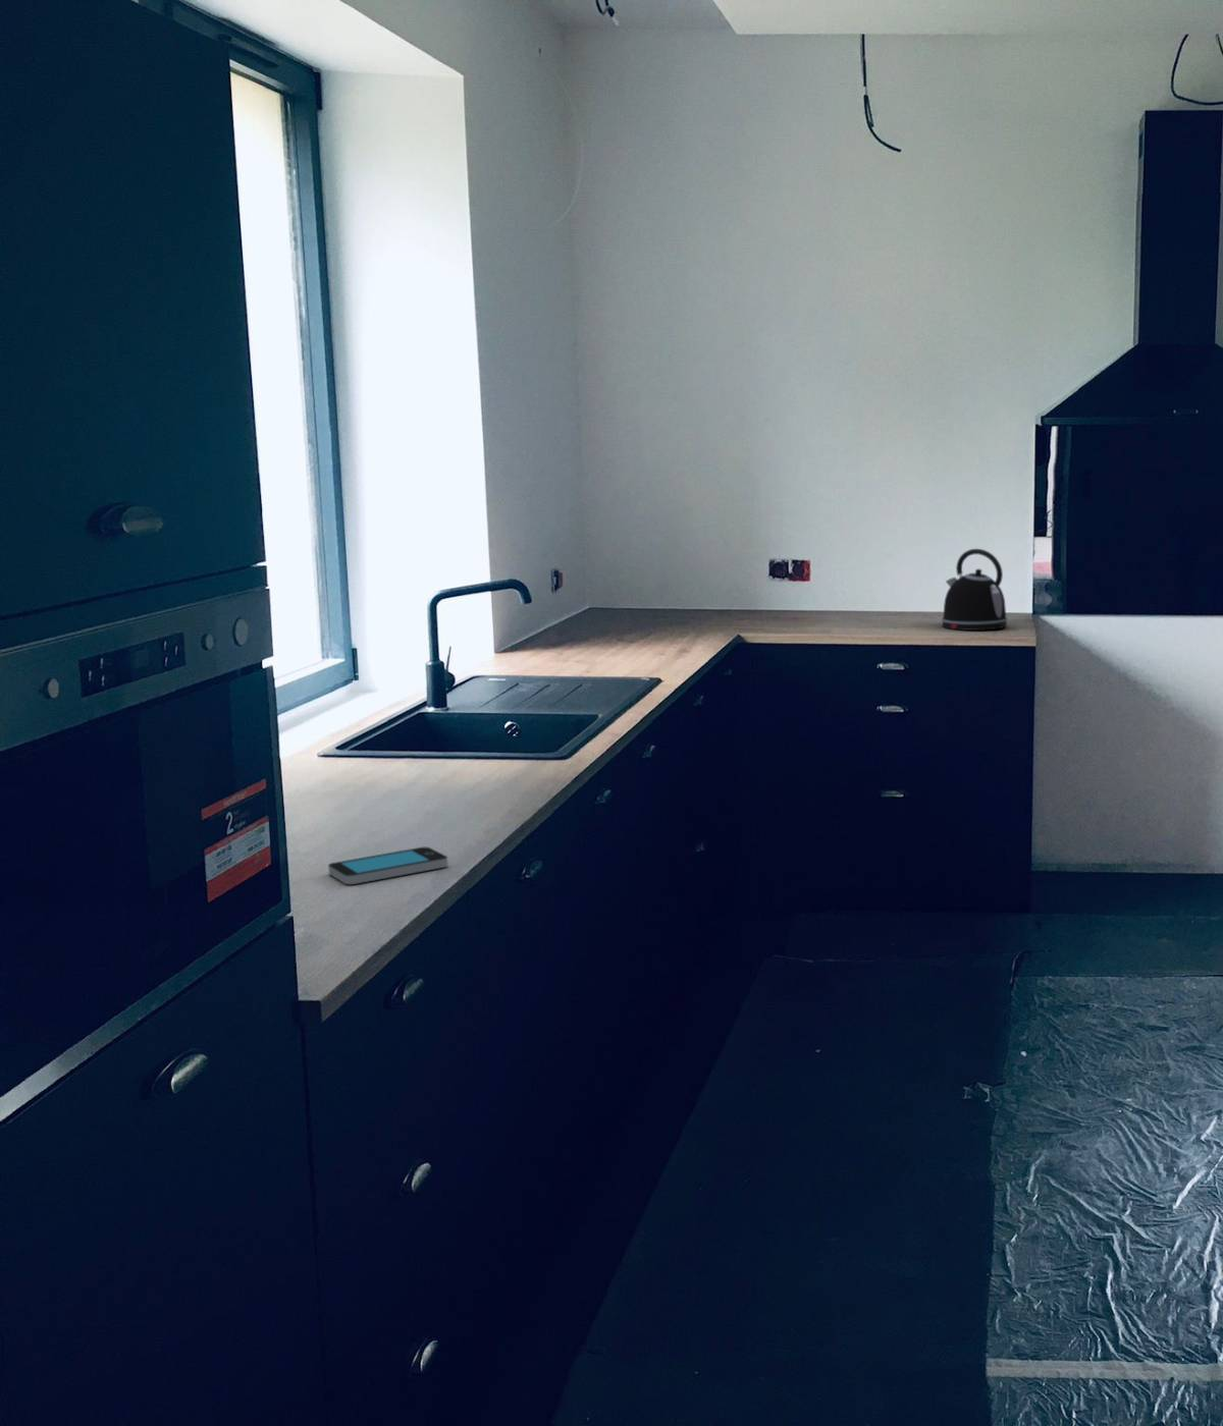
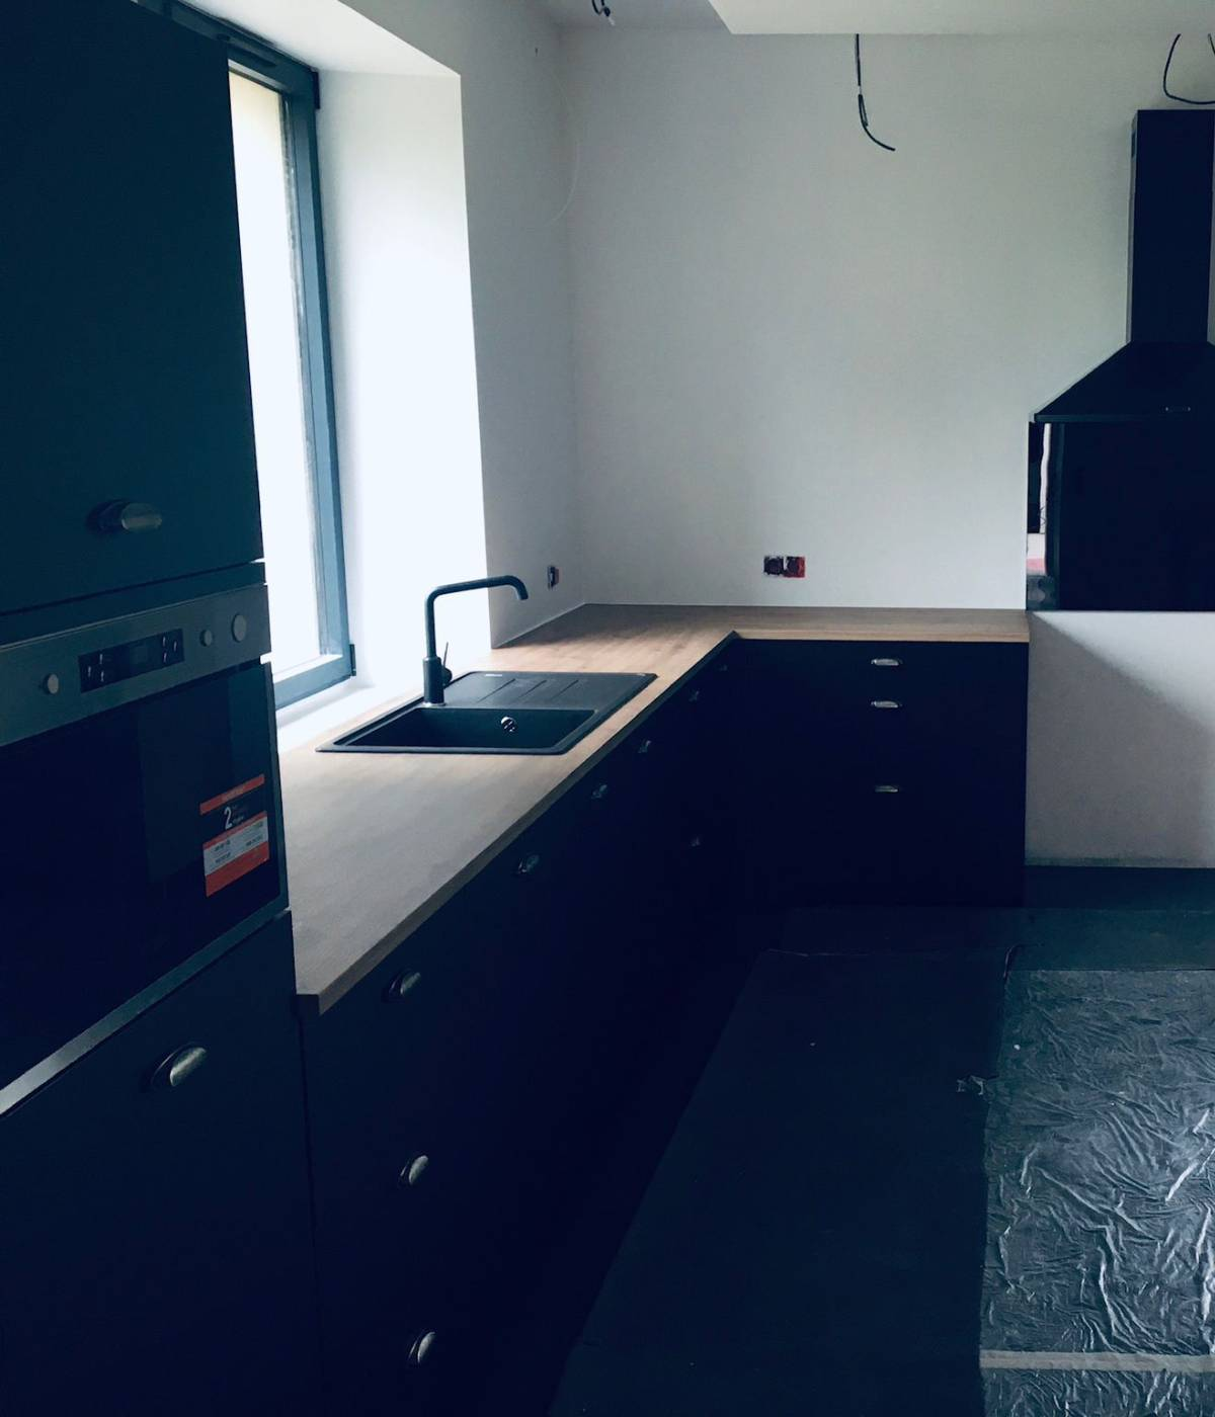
- kettle [940,548,1009,632]
- smartphone [328,846,449,885]
